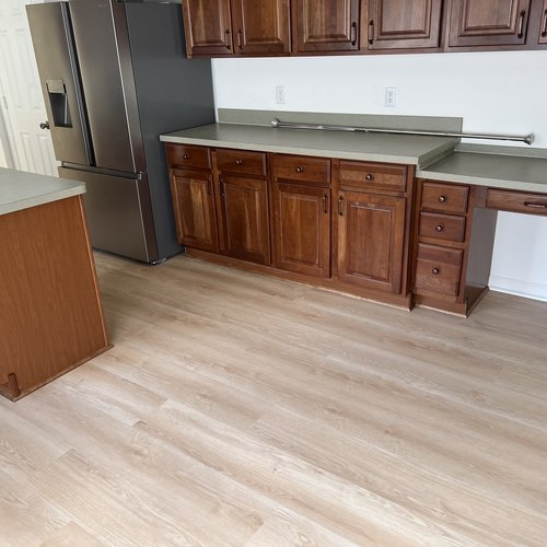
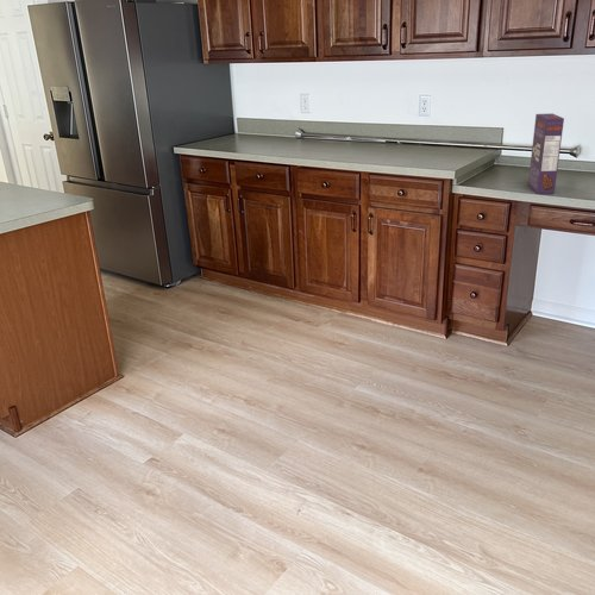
+ cereal box [527,113,565,195]
